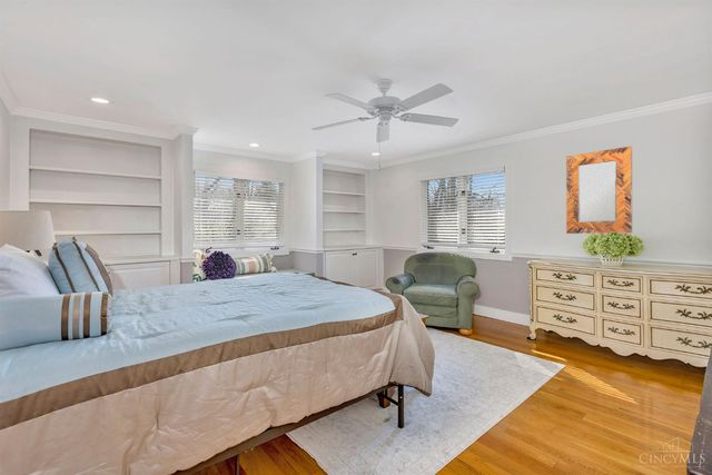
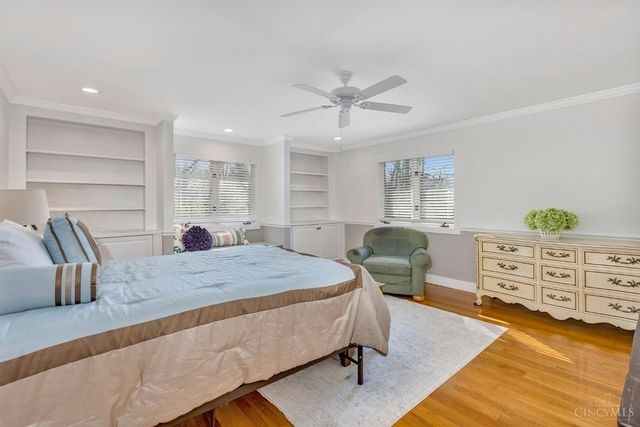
- home mirror [565,145,633,235]
